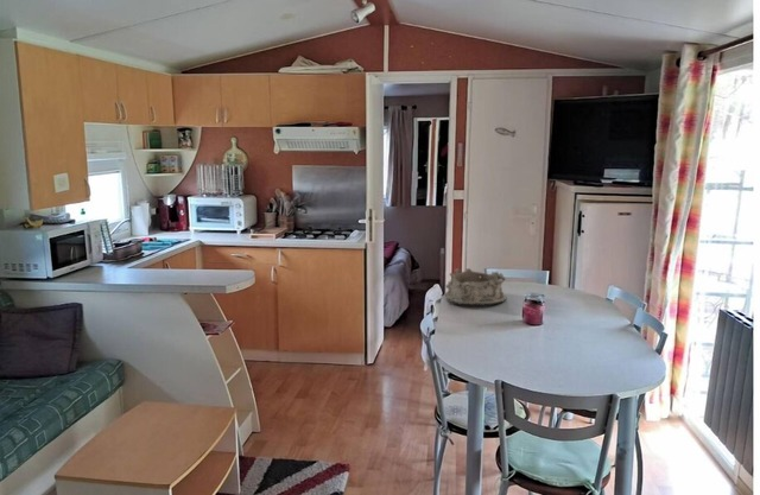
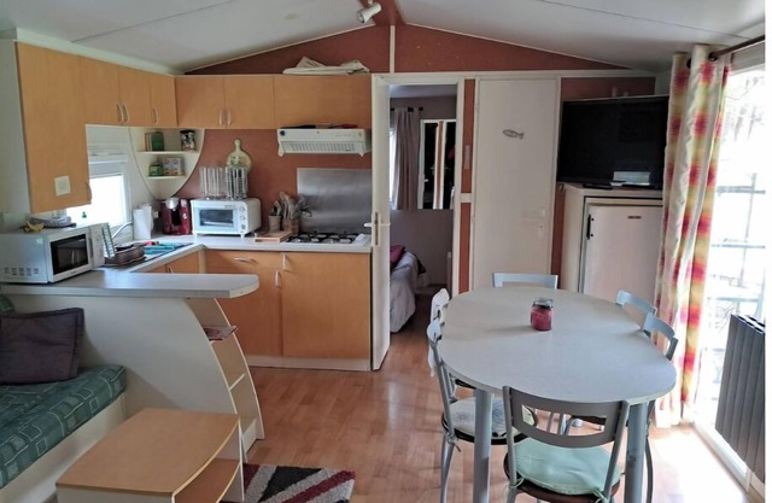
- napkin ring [444,267,507,307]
